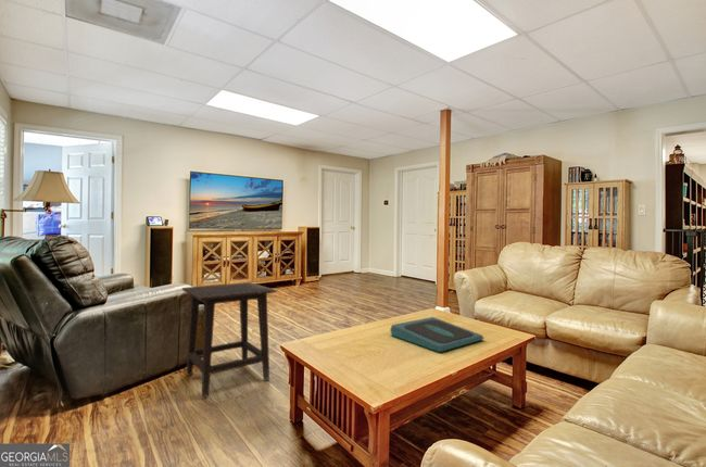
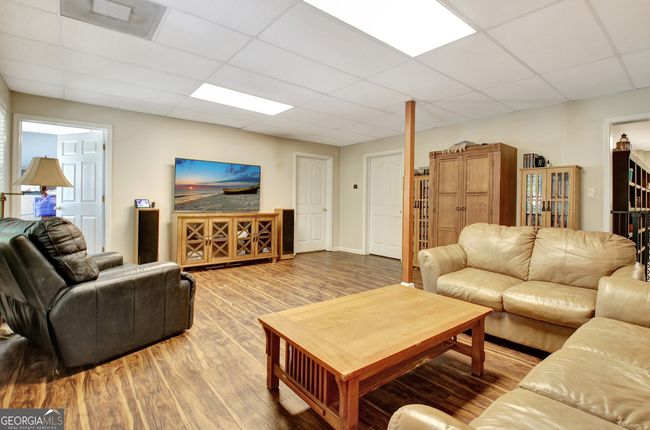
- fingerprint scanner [389,316,486,353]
- side table [181,281,277,399]
